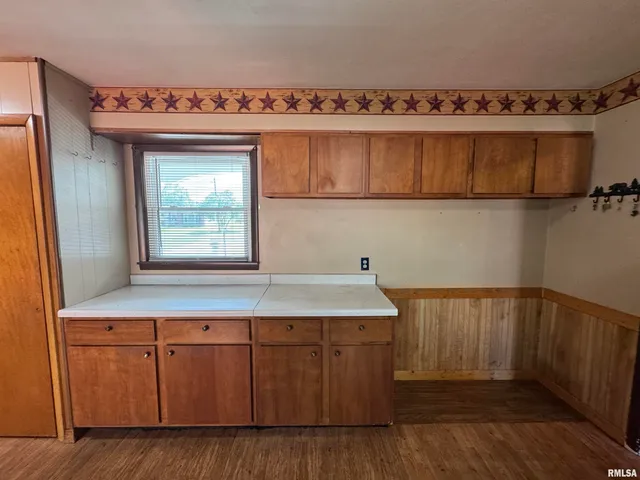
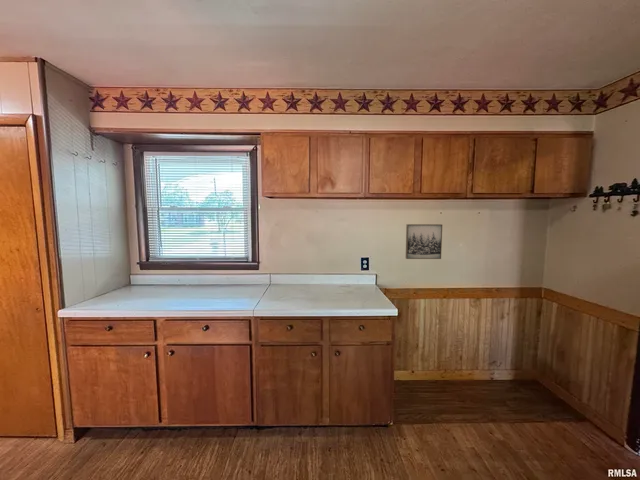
+ wall art [405,223,443,260]
